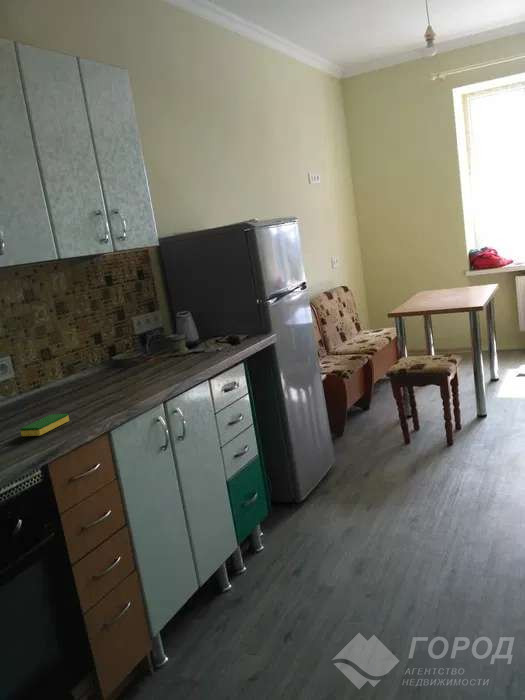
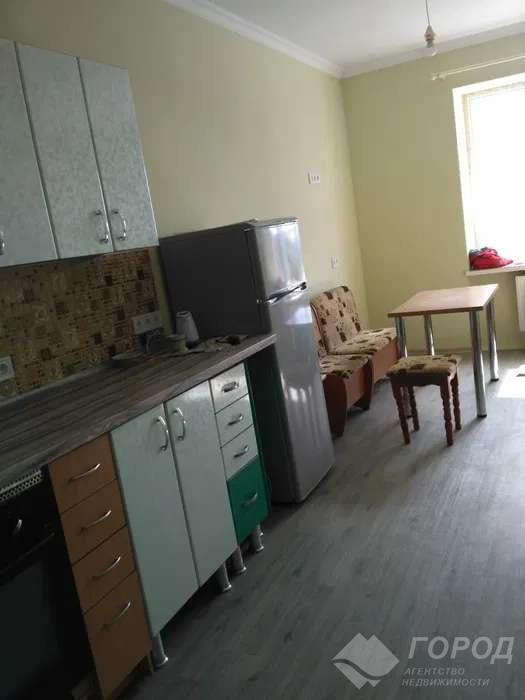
- dish sponge [19,413,70,437]
